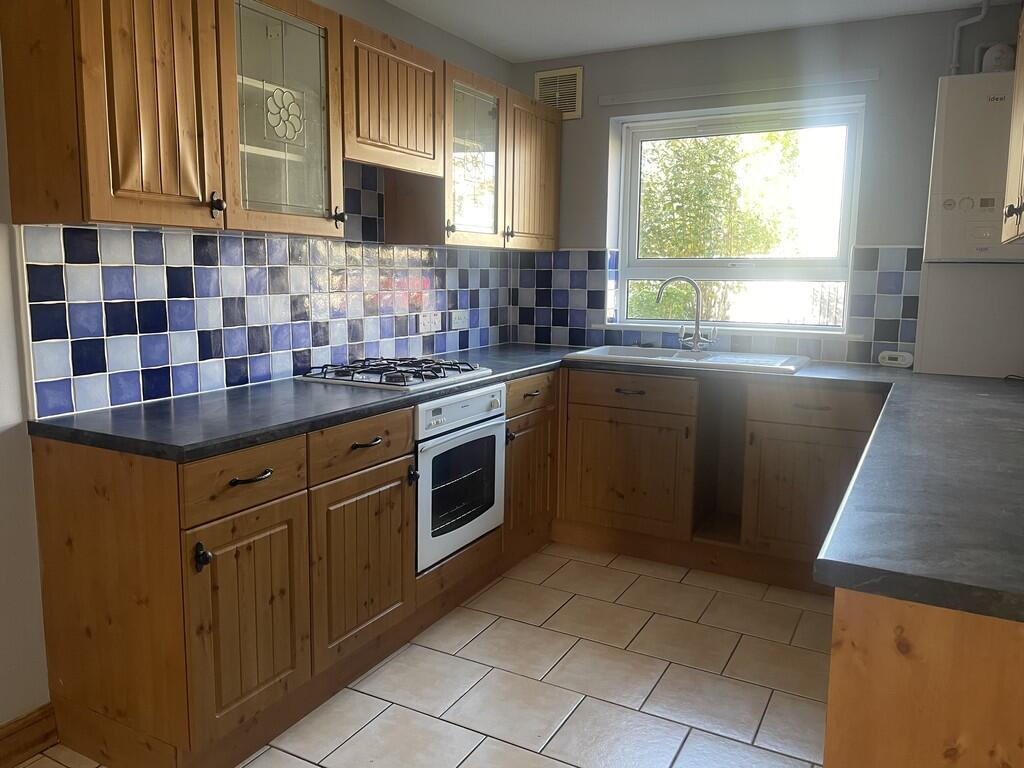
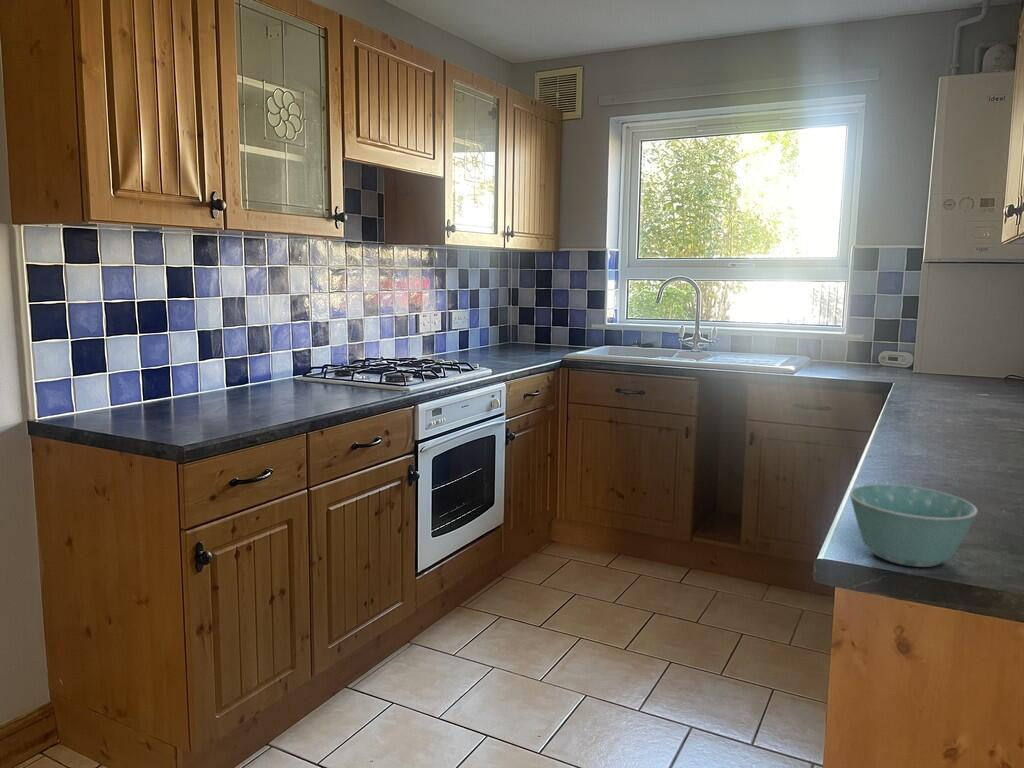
+ bowl [849,483,979,568]
